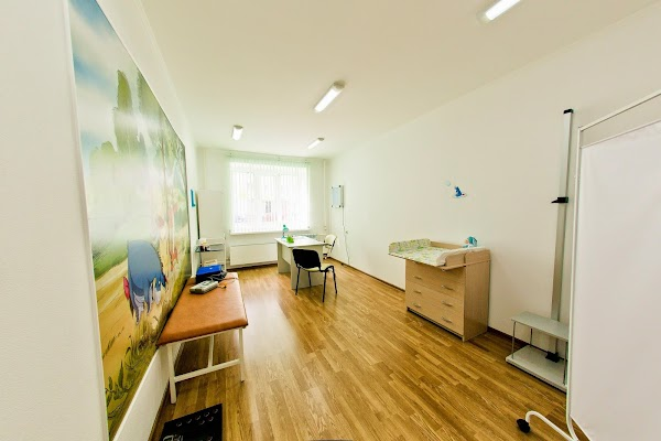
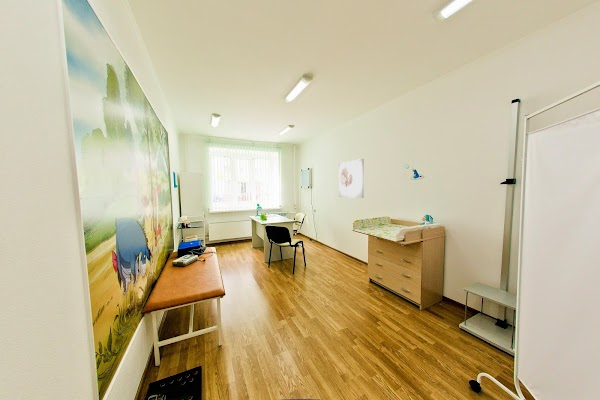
+ wall art [338,158,365,199]
